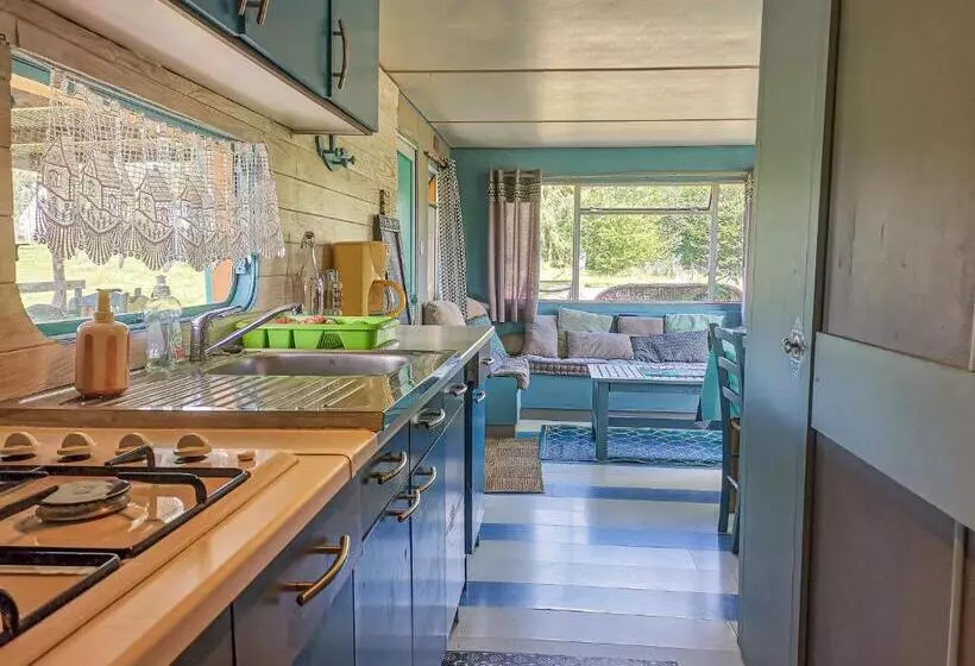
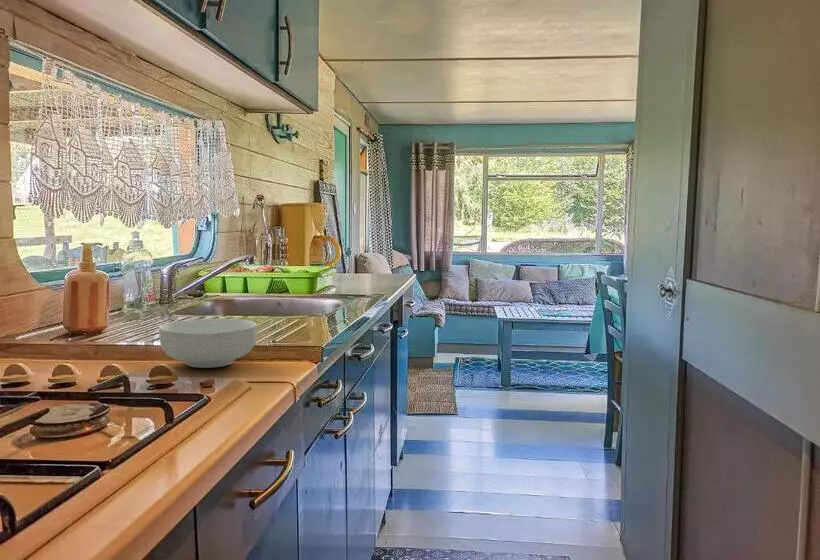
+ cereal bowl [158,318,258,369]
